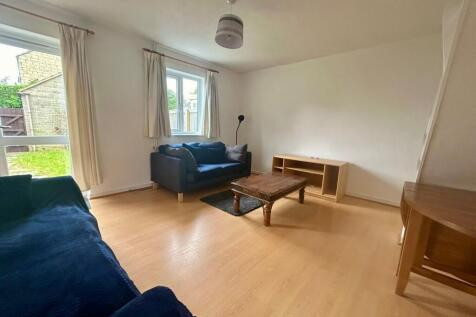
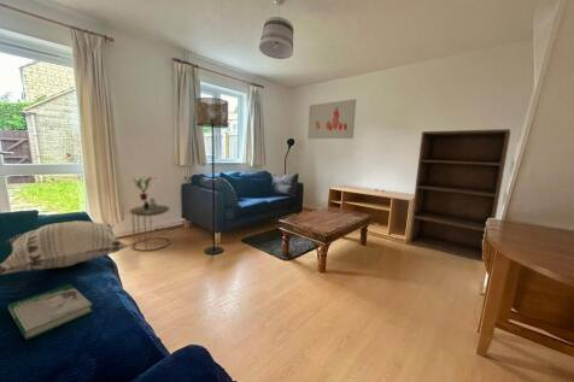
+ bookshelf [408,128,511,263]
+ potted plant [128,176,156,201]
+ side table [129,196,171,252]
+ book [7,283,94,341]
+ decorative pillow [0,219,129,276]
+ wall art [306,98,357,140]
+ floor lamp [195,96,229,255]
